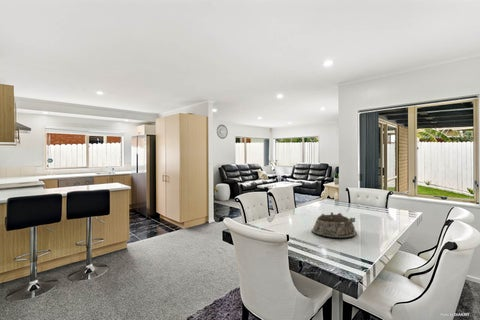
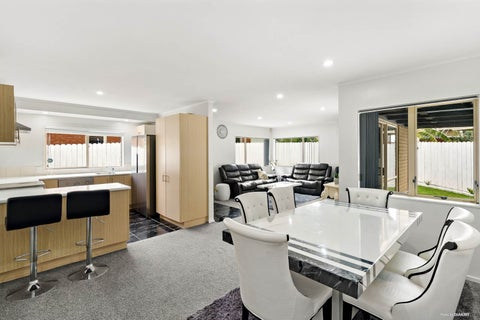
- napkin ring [310,211,358,239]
